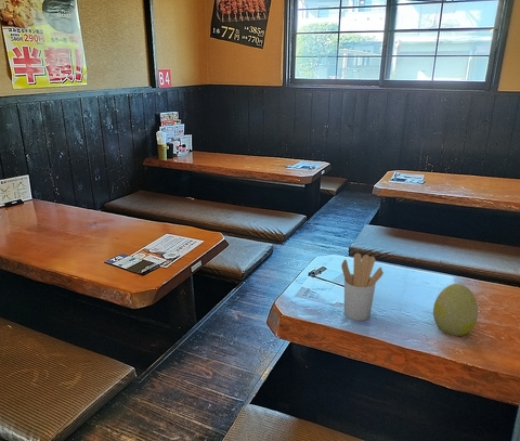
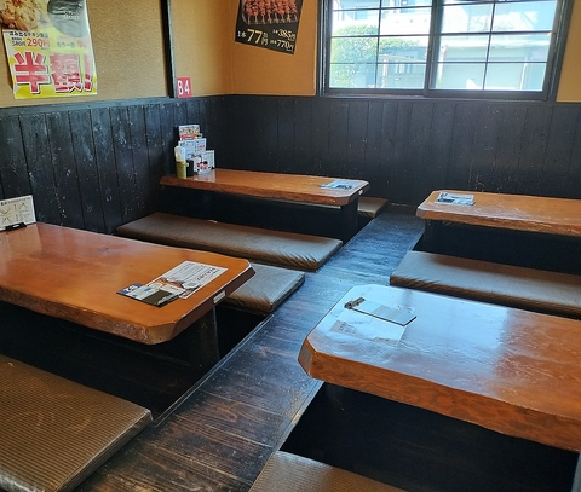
- decorative egg [432,283,479,337]
- utensil holder [340,252,385,322]
